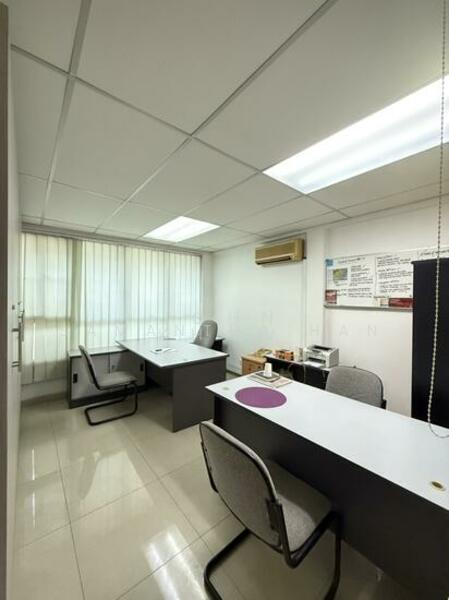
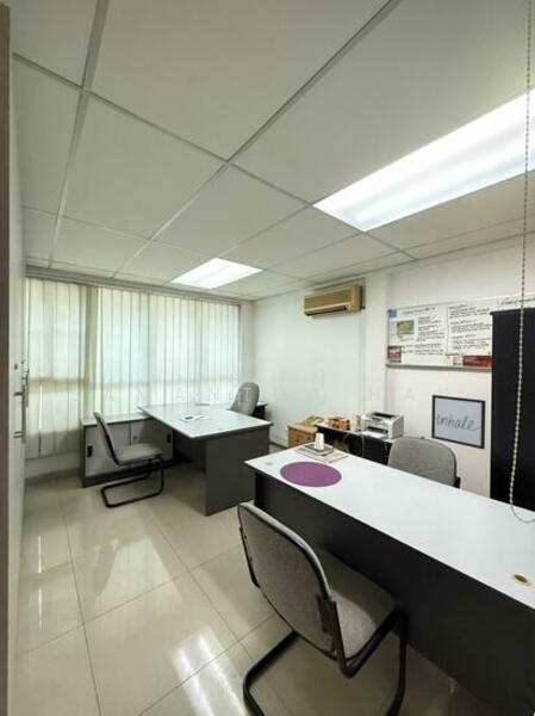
+ wall art [430,394,487,451]
